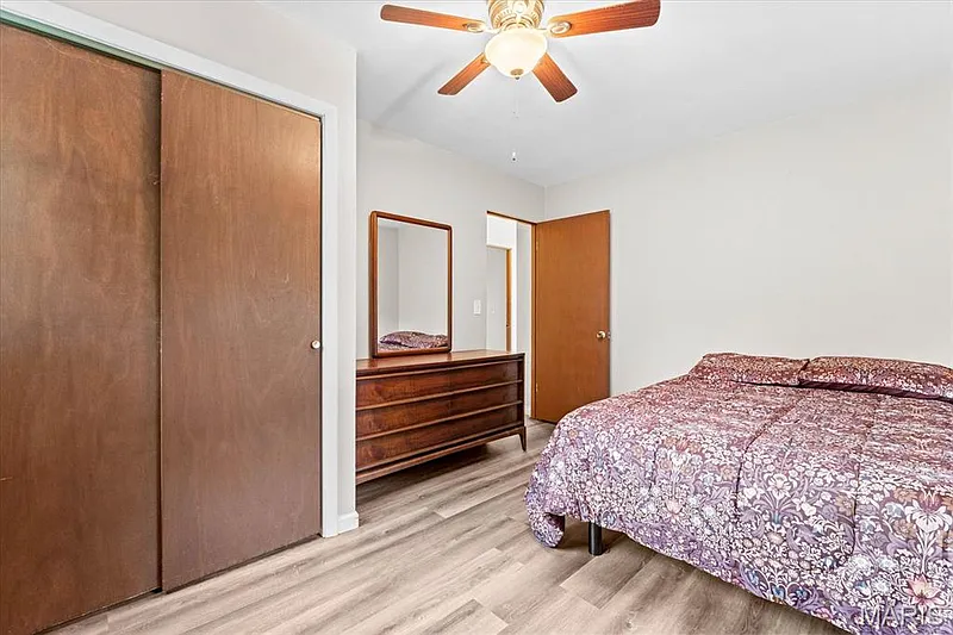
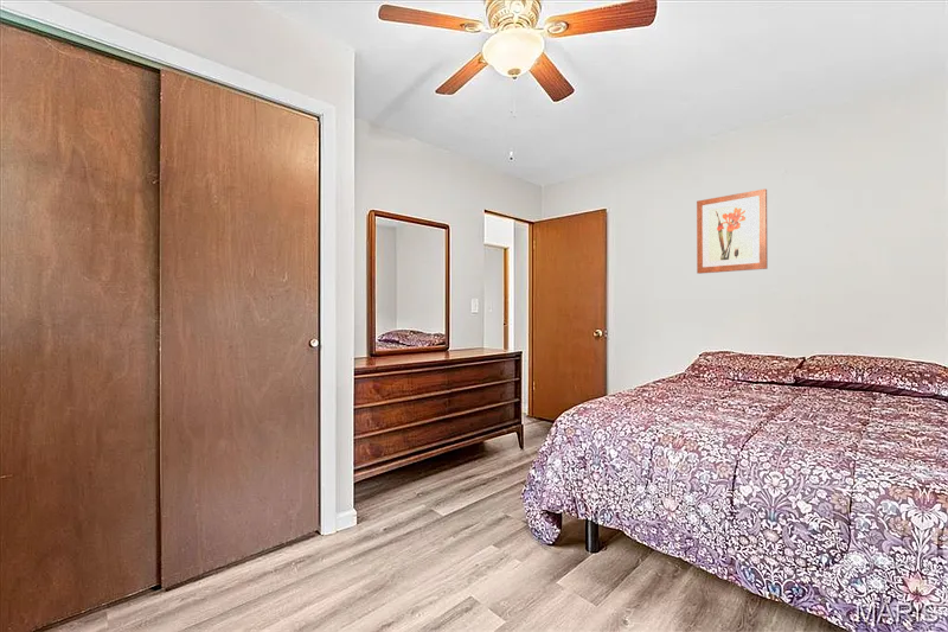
+ wall art [696,187,769,275]
